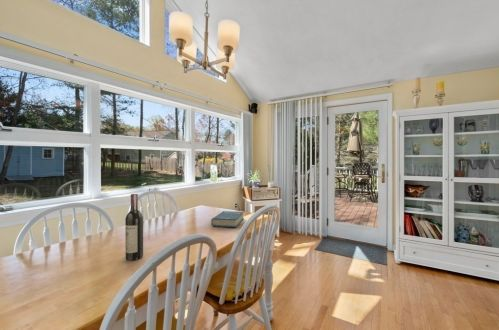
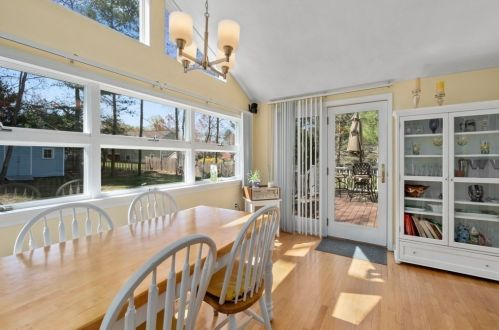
- wine bottle [124,193,144,262]
- hardback book [210,210,245,228]
